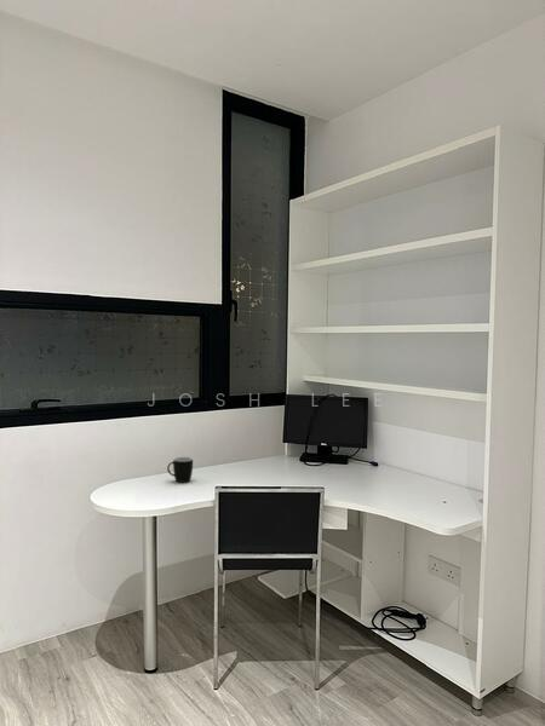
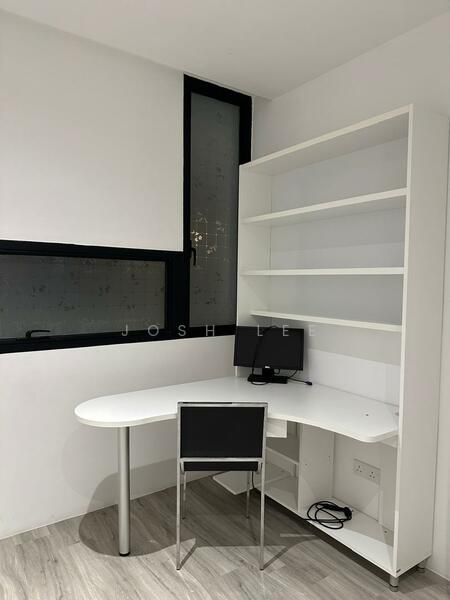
- mug [166,456,194,484]
